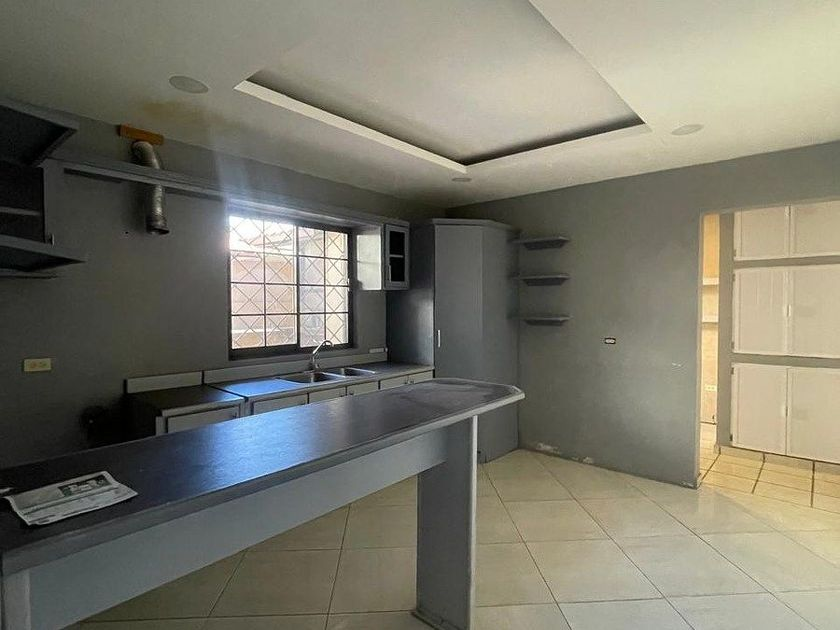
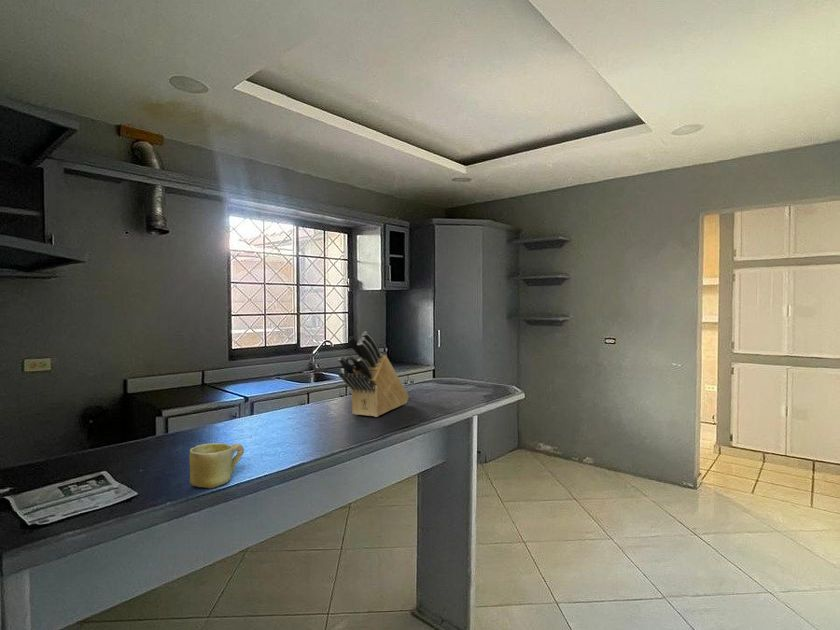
+ mug [188,442,245,489]
+ knife block [337,331,410,418]
